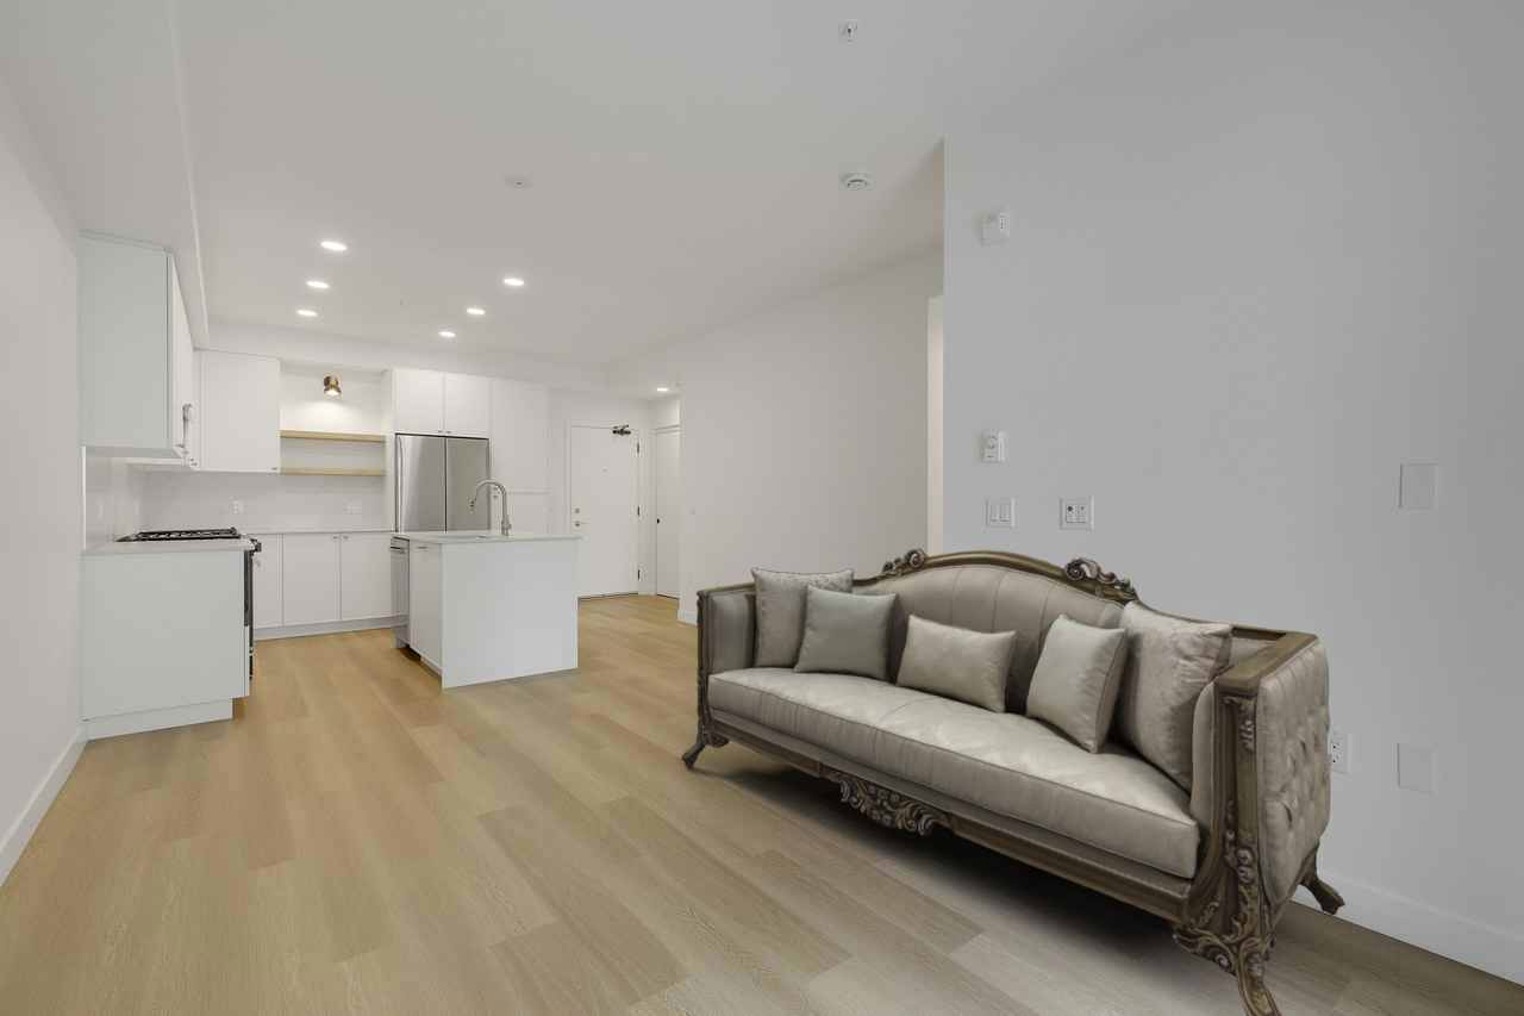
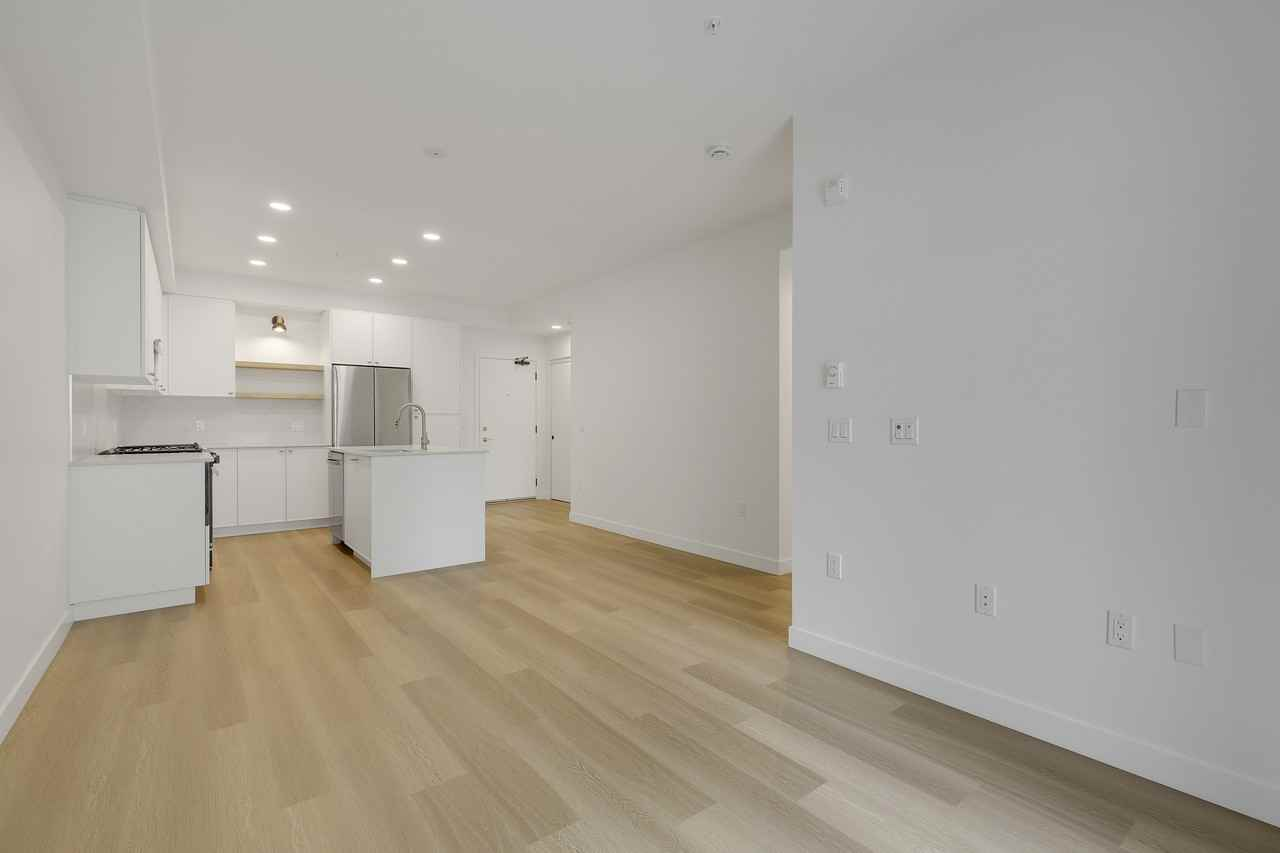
- sofa [680,547,1347,1016]
